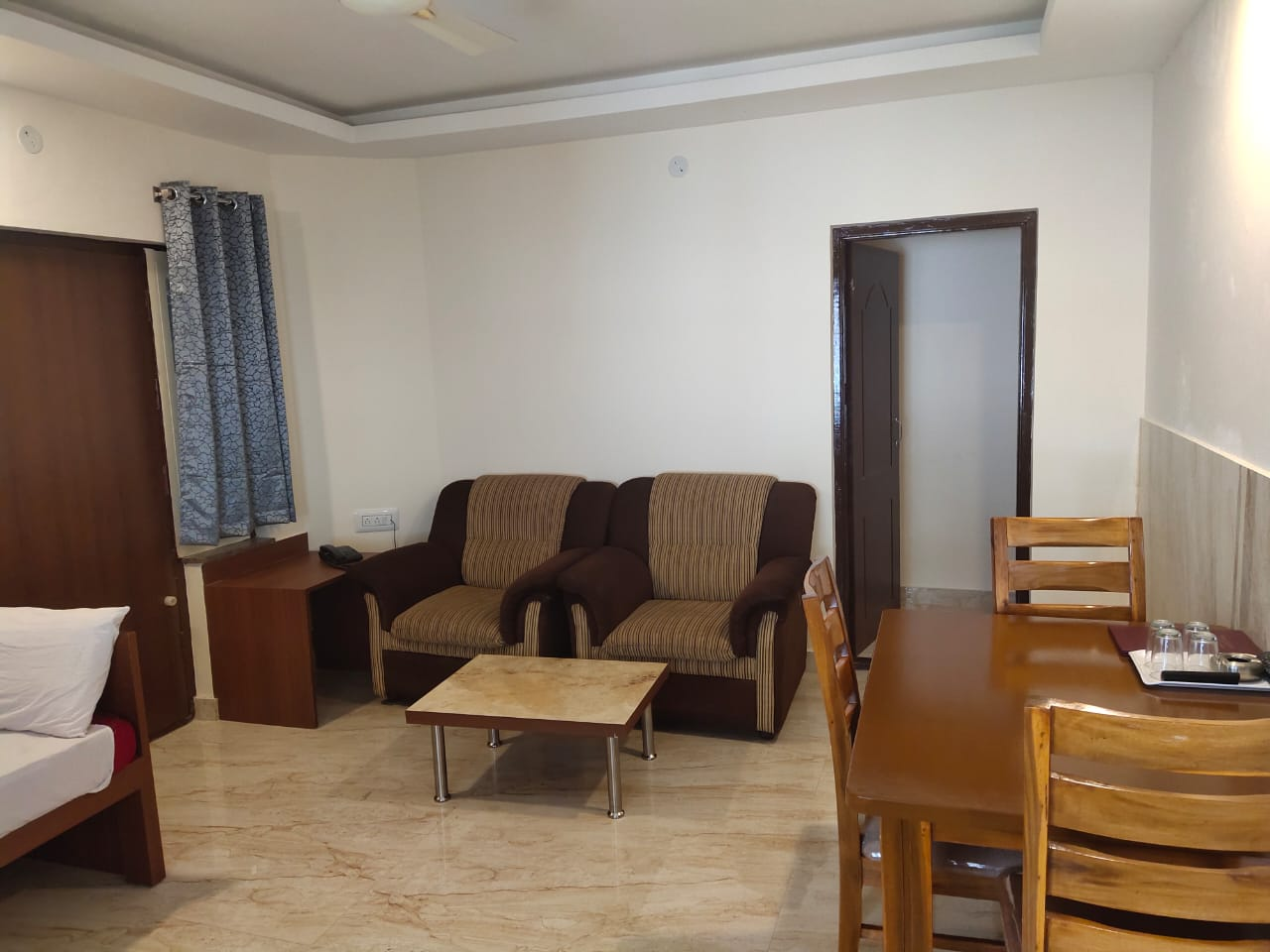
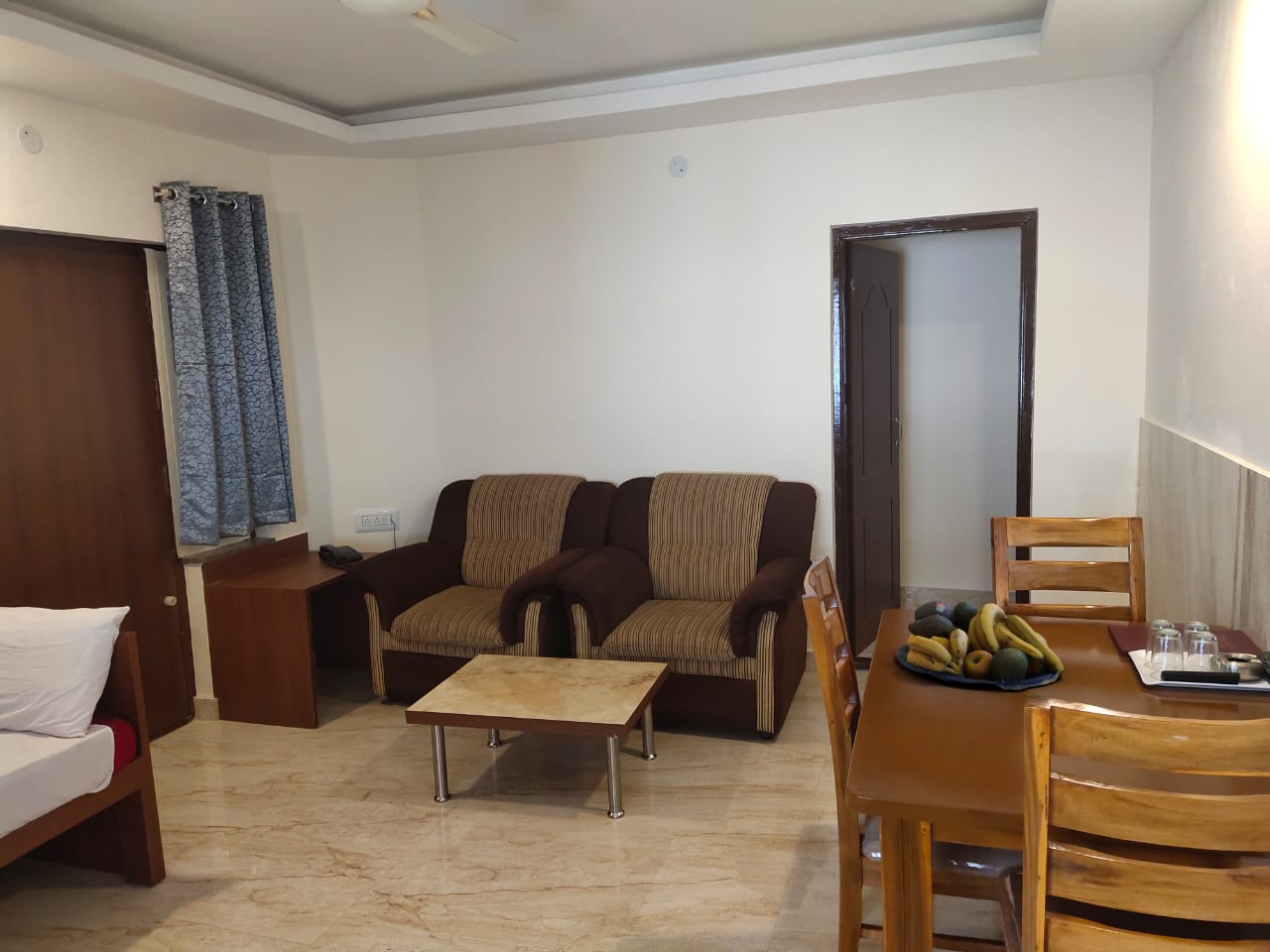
+ fruit bowl [895,600,1065,691]
